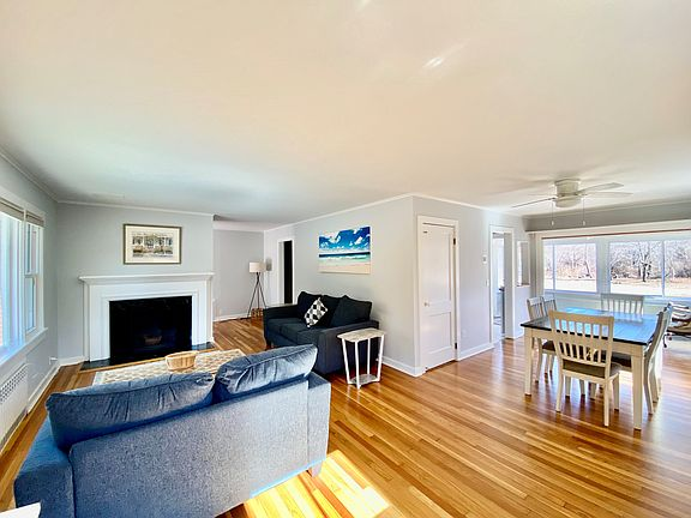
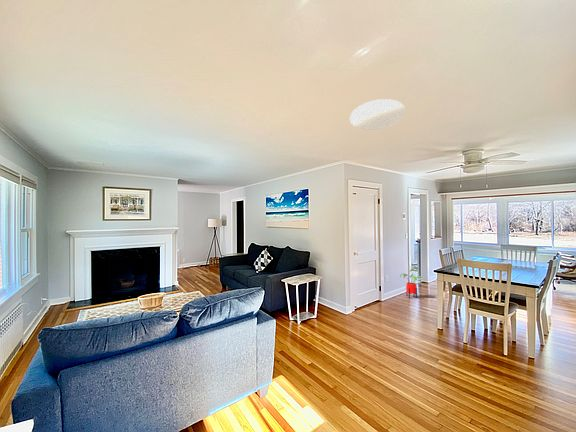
+ ceiling light [349,98,407,131]
+ house plant [399,265,423,299]
